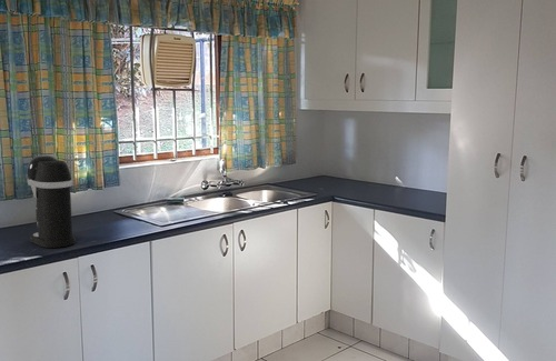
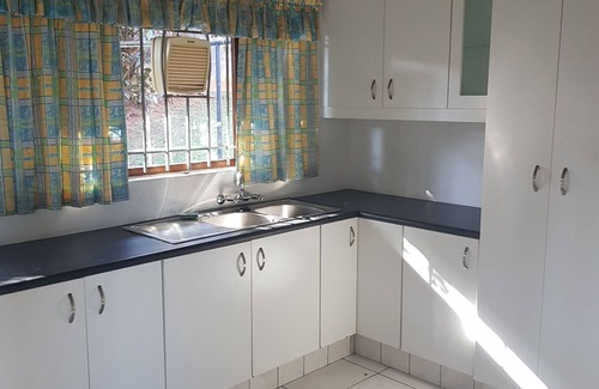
- coffee maker [27,154,77,249]
